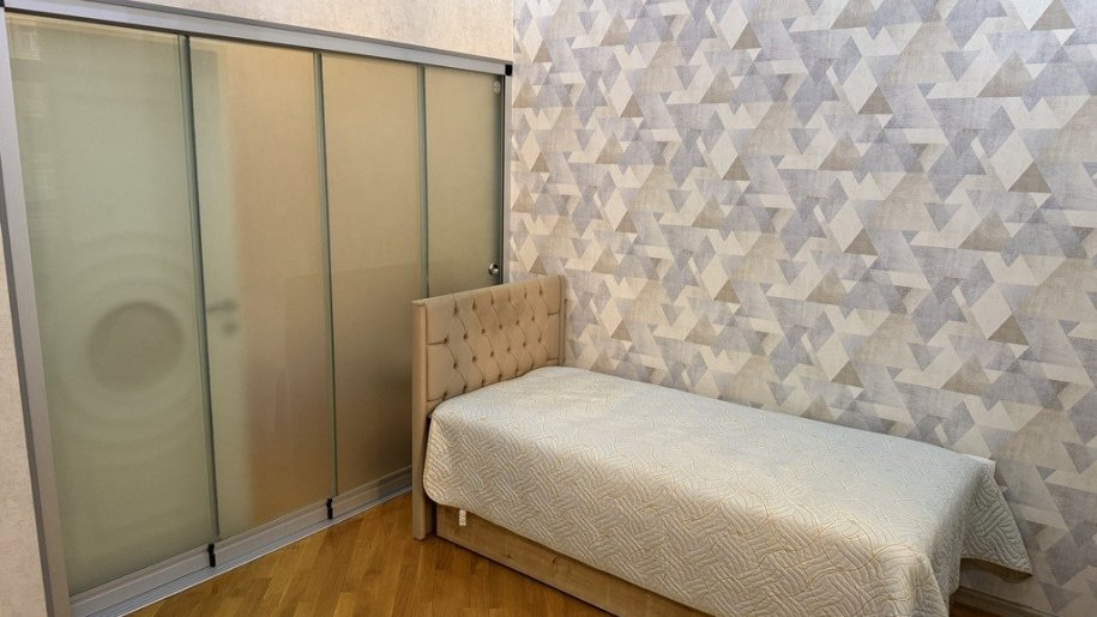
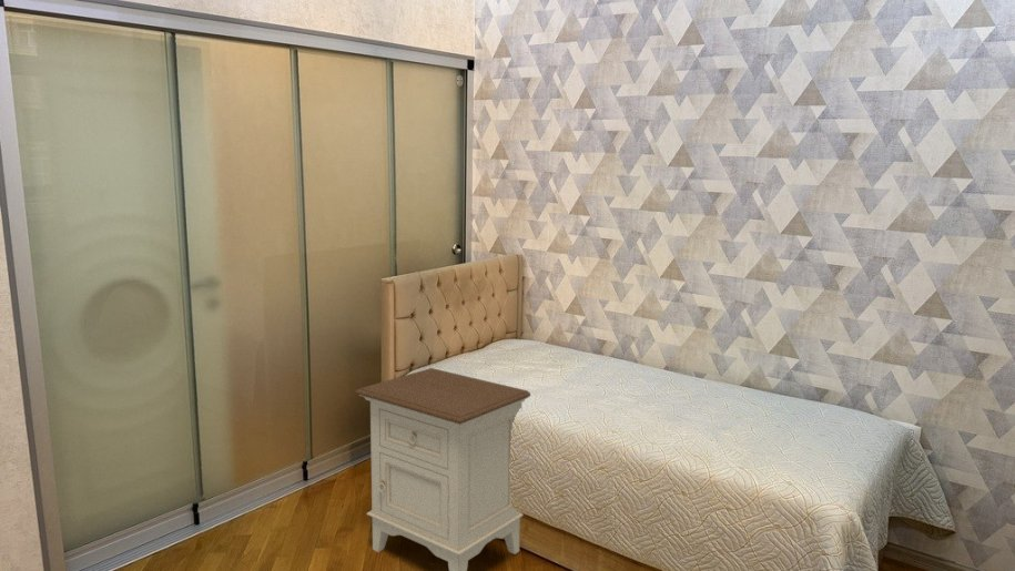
+ nightstand [354,367,531,571]
